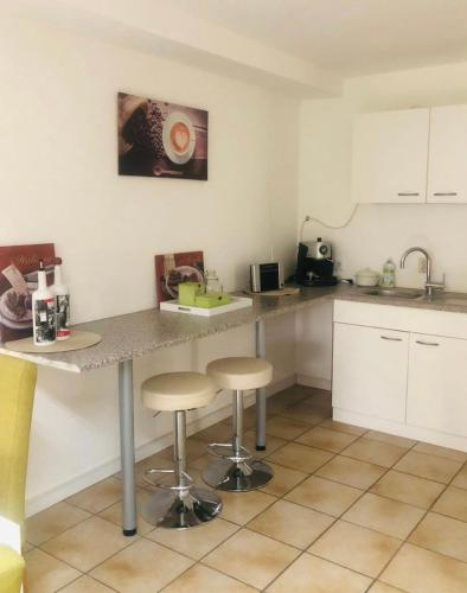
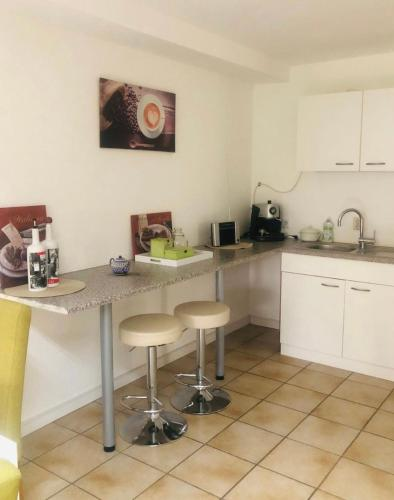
+ teapot [109,254,132,276]
